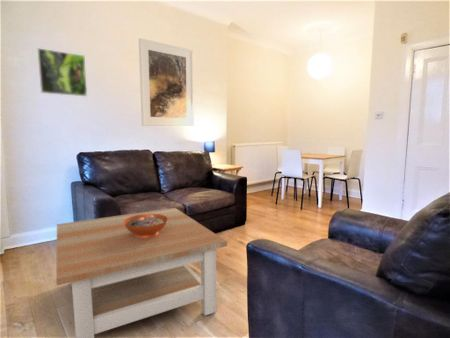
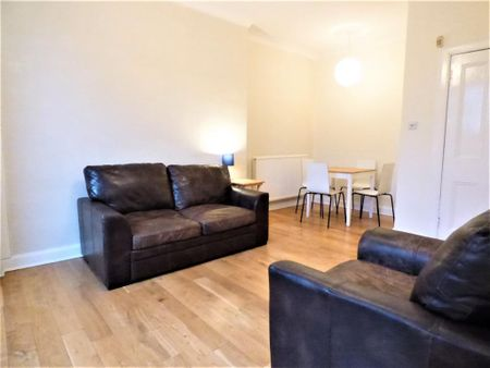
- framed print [36,47,88,97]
- coffee table [55,207,228,338]
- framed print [138,37,195,127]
- decorative bowl [124,214,167,238]
